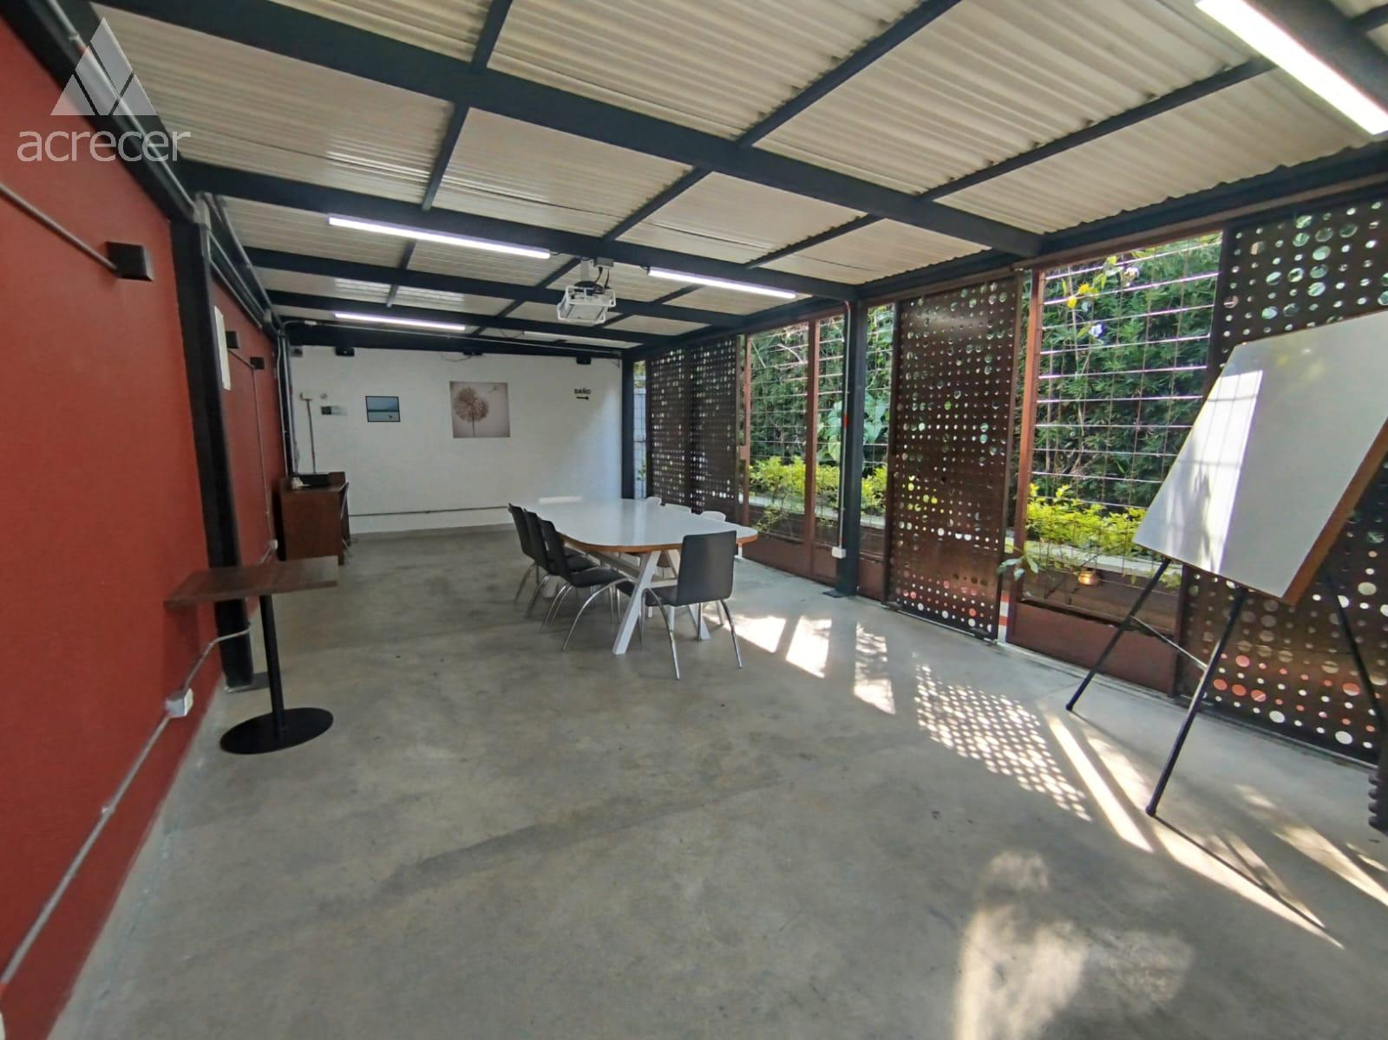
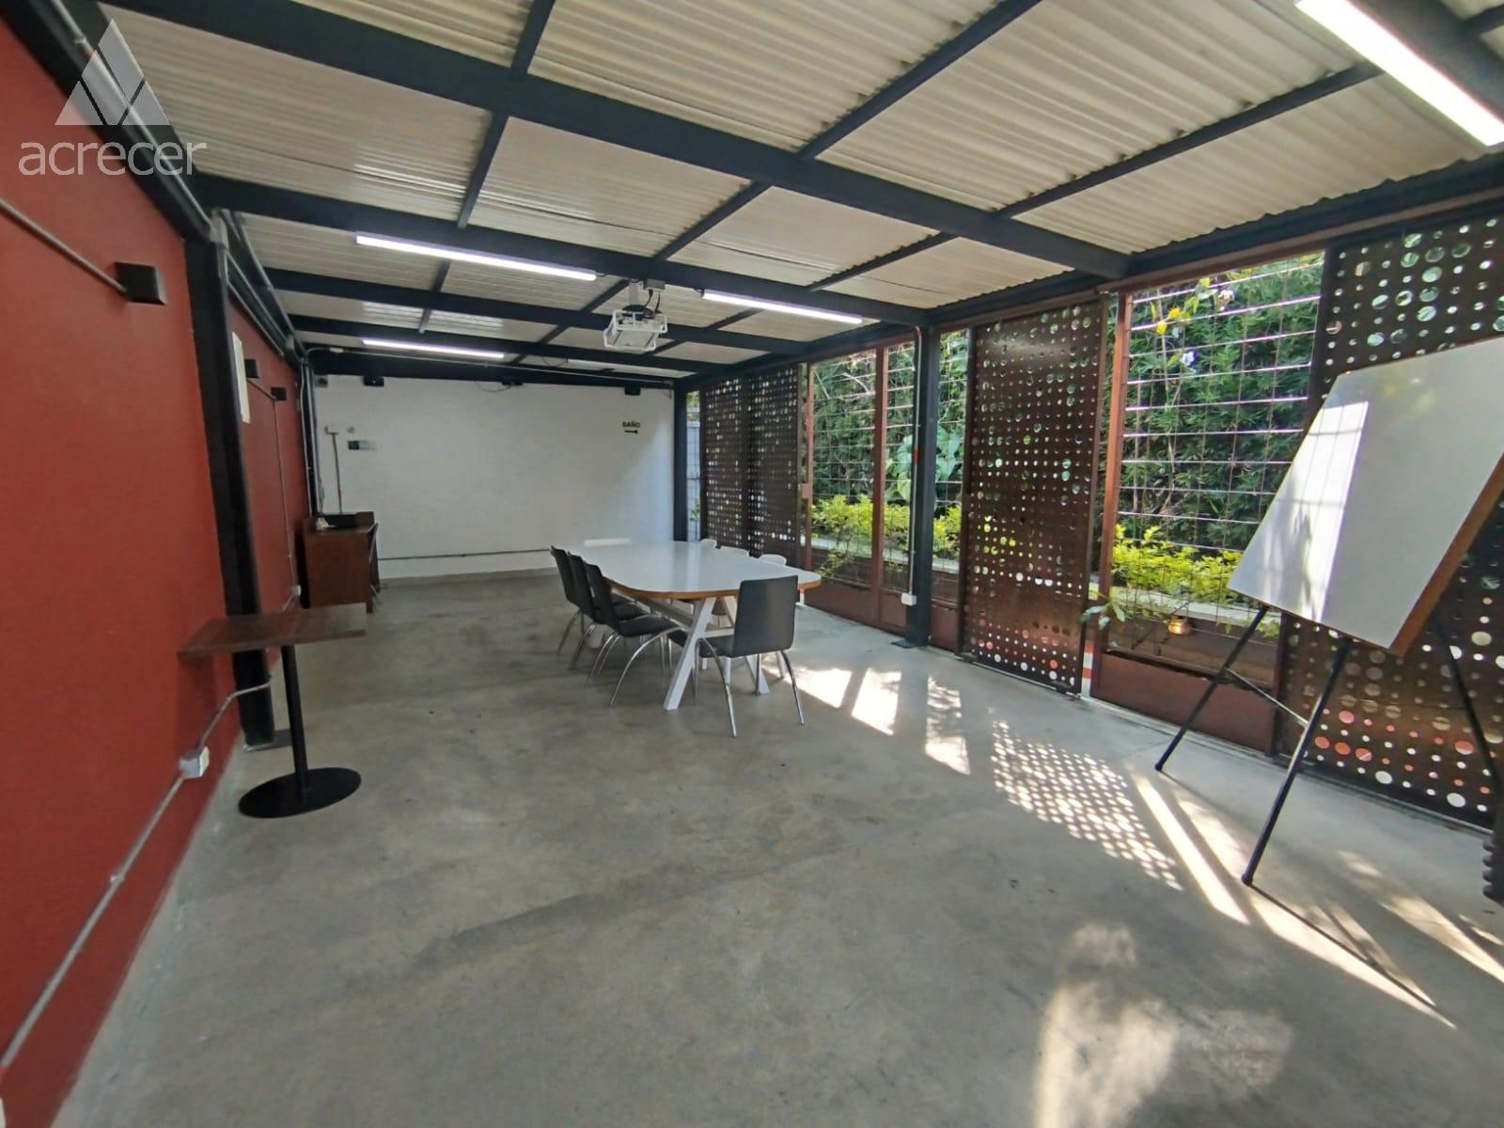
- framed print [364,395,402,423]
- wall art [448,380,511,439]
